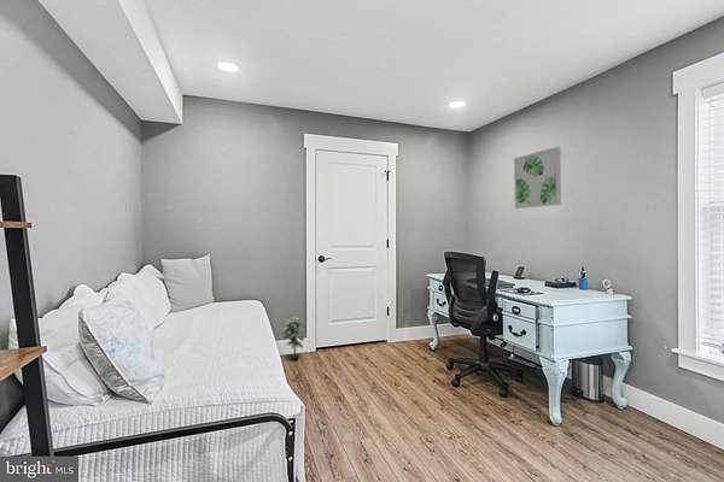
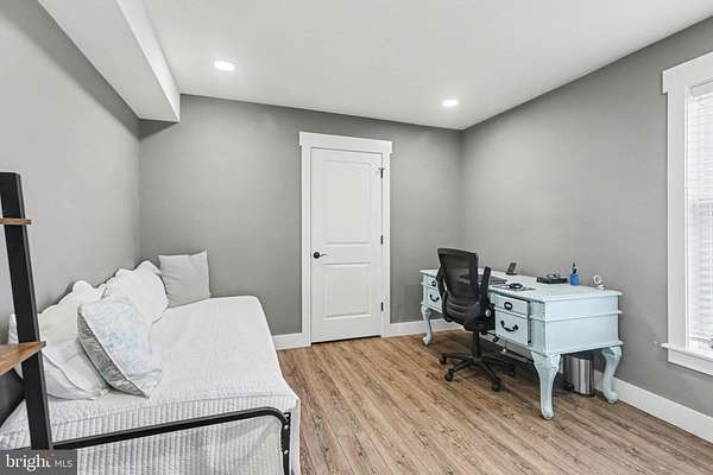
- wall art [513,146,562,210]
- potted plant [280,315,306,360]
